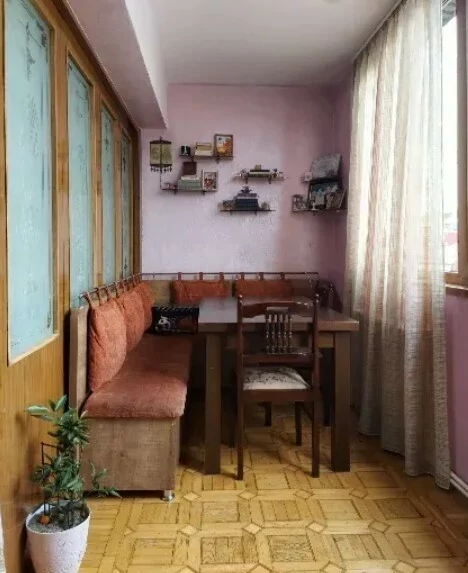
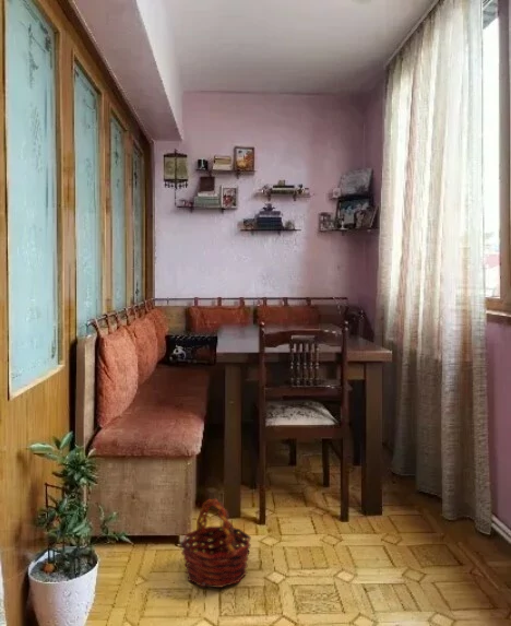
+ basket [179,498,252,589]
